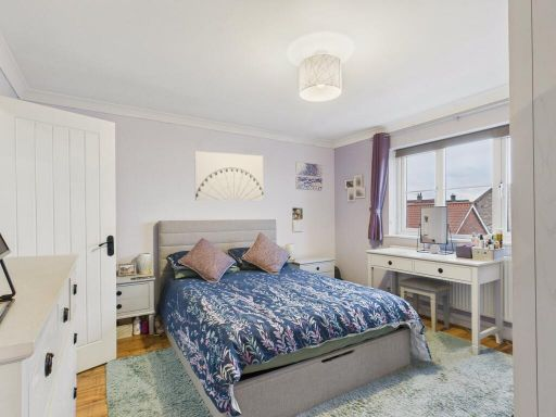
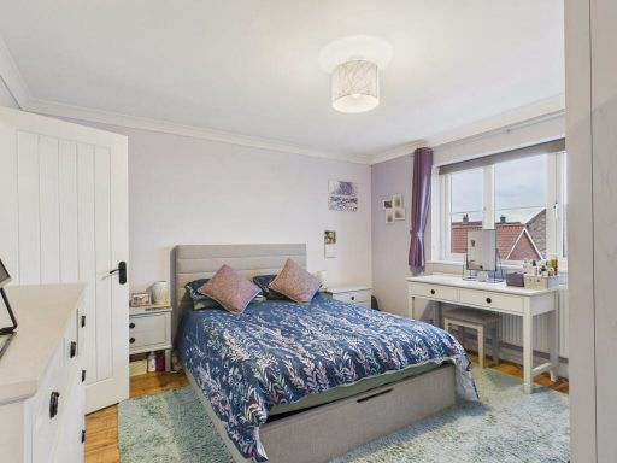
- wall art [193,150,265,201]
